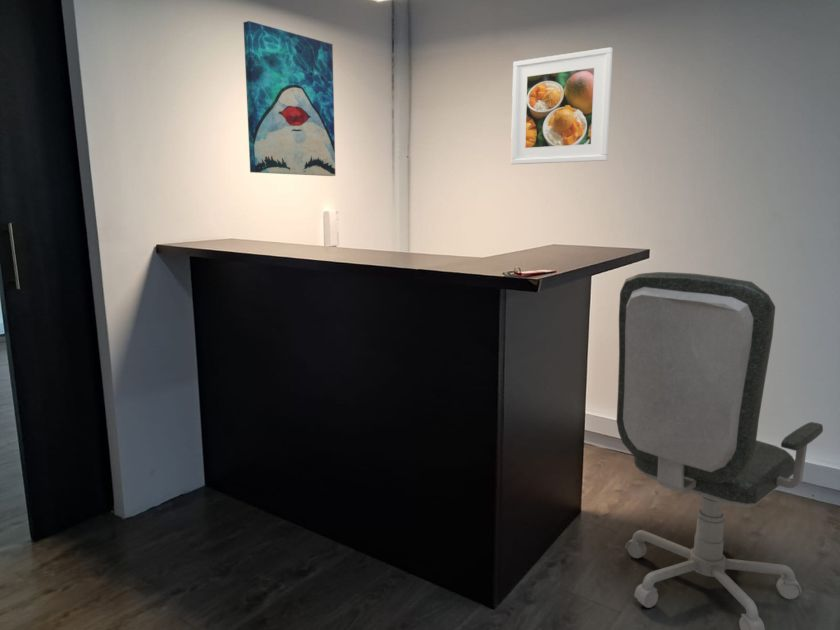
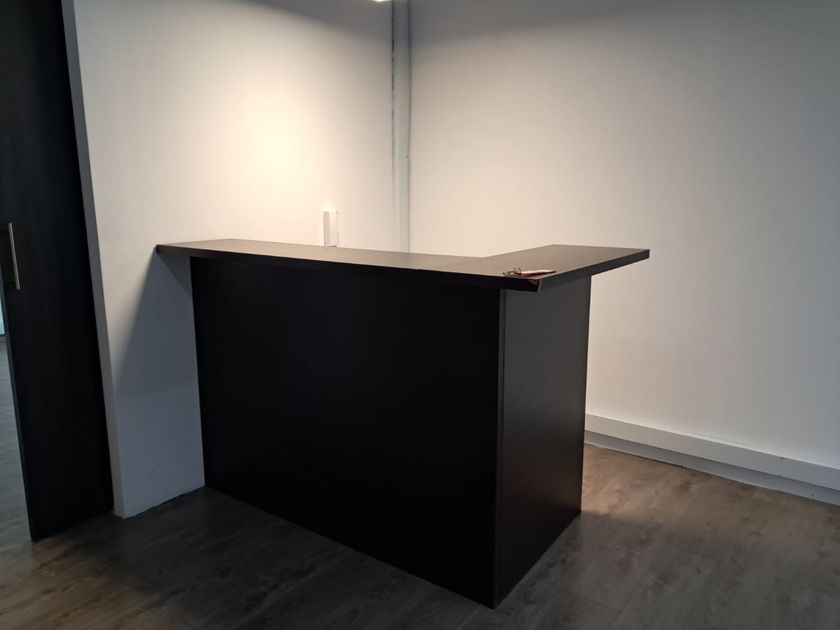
- office chair [616,271,824,630]
- wall art [242,20,336,177]
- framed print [510,46,614,165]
